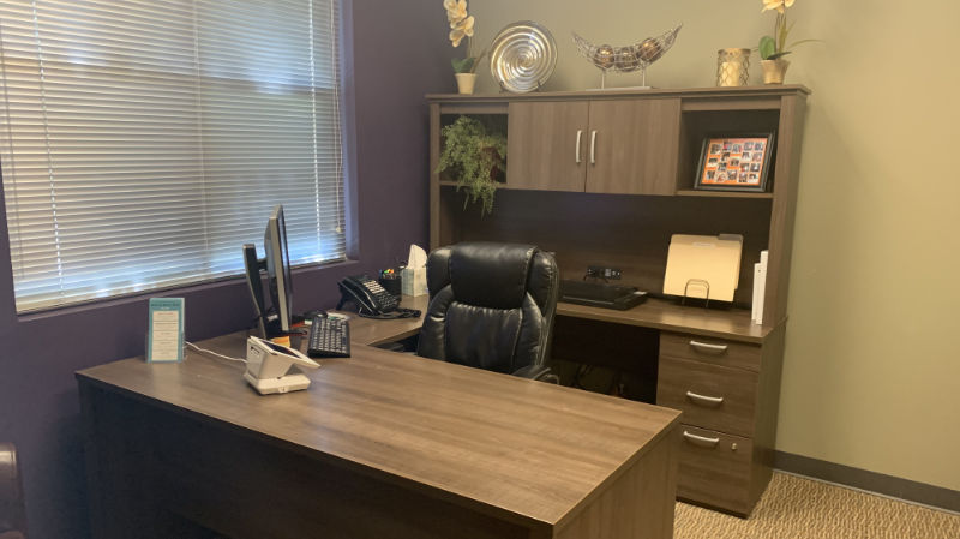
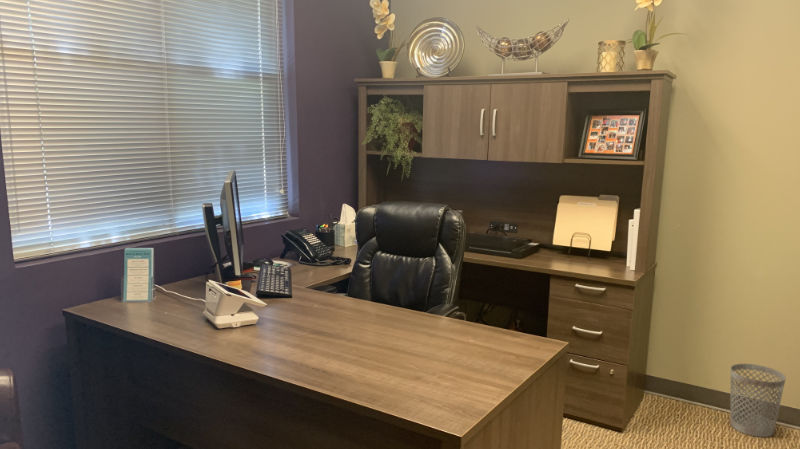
+ wastebasket [729,363,787,438]
